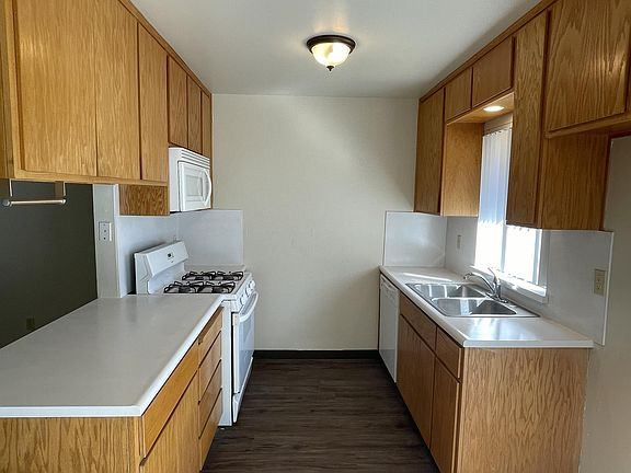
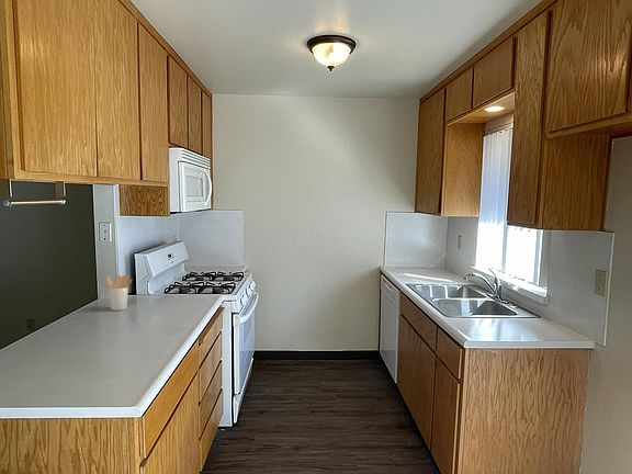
+ utensil holder [105,274,133,312]
